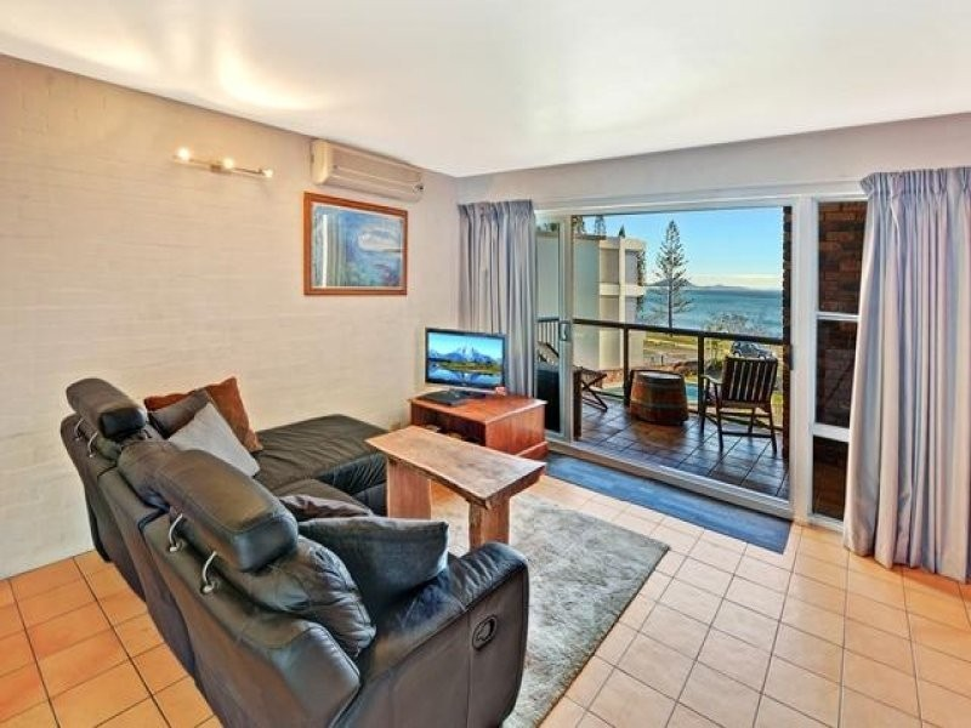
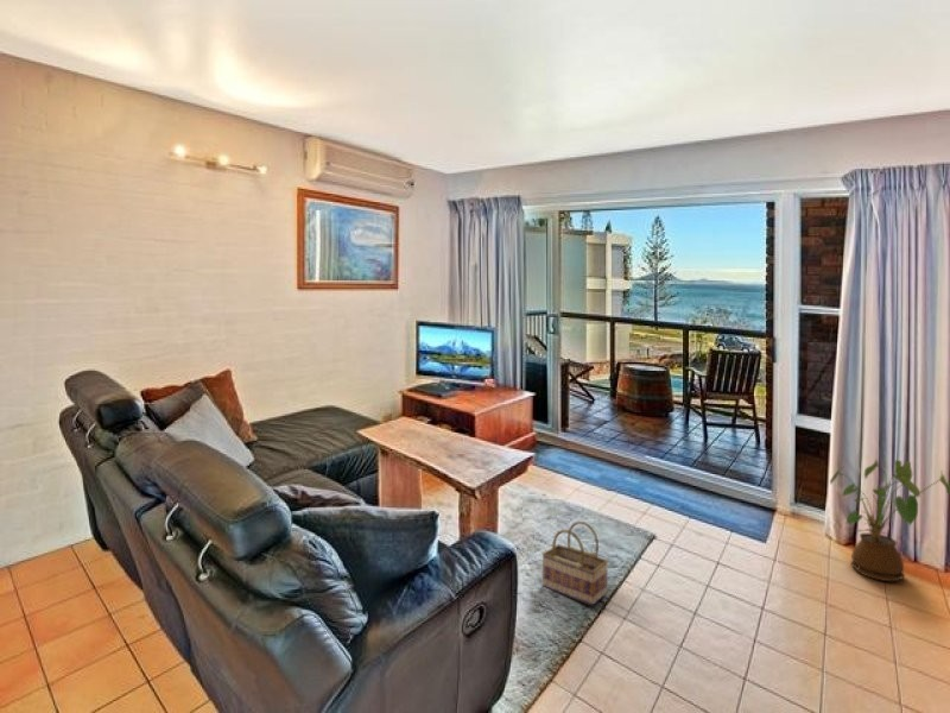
+ basket [542,520,609,606]
+ house plant [829,458,950,582]
